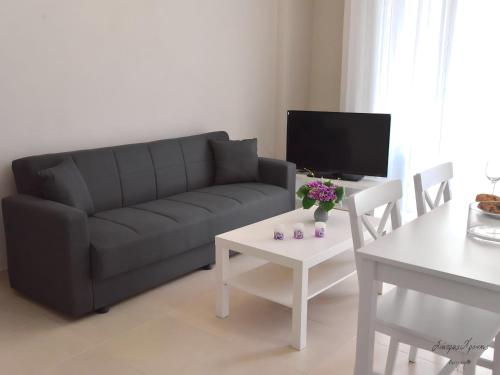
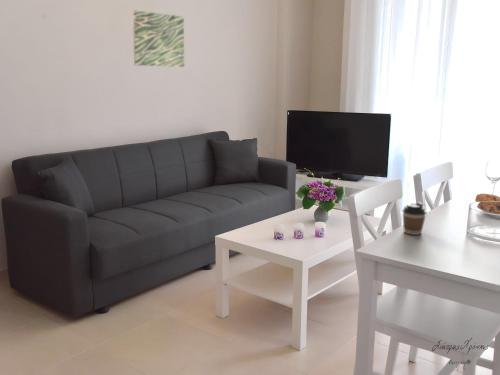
+ coffee cup [401,201,427,236]
+ wall art [132,10,185,68]
